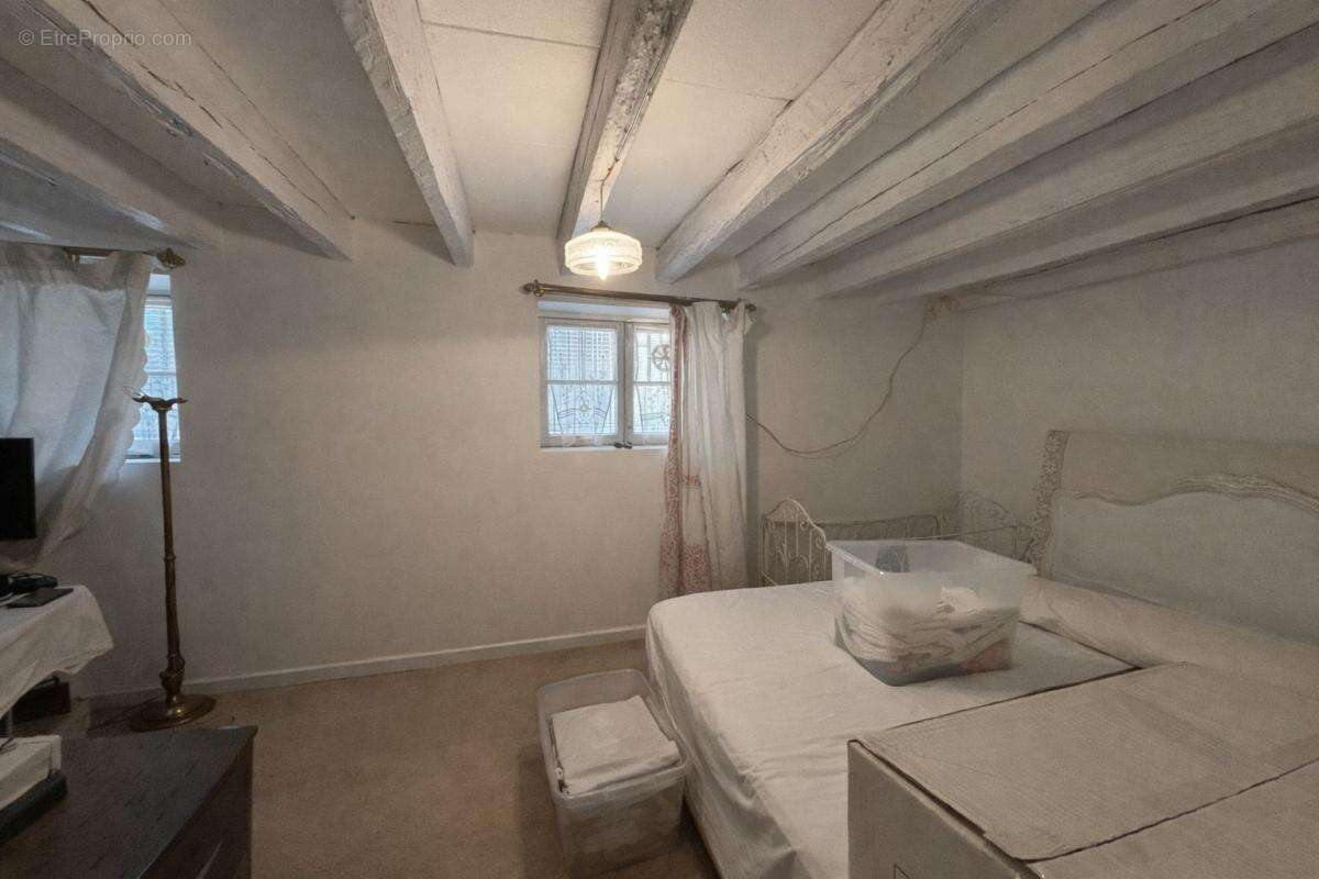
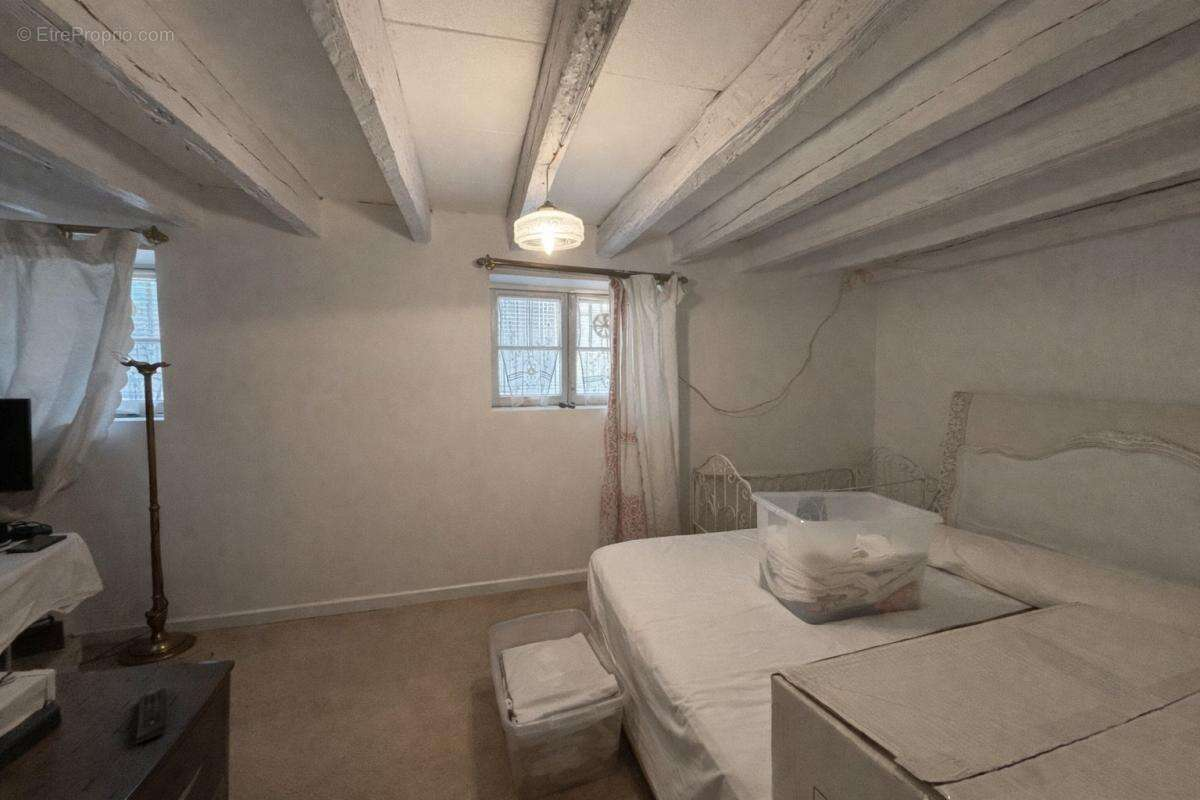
+ remote control [135,687,168,745]
